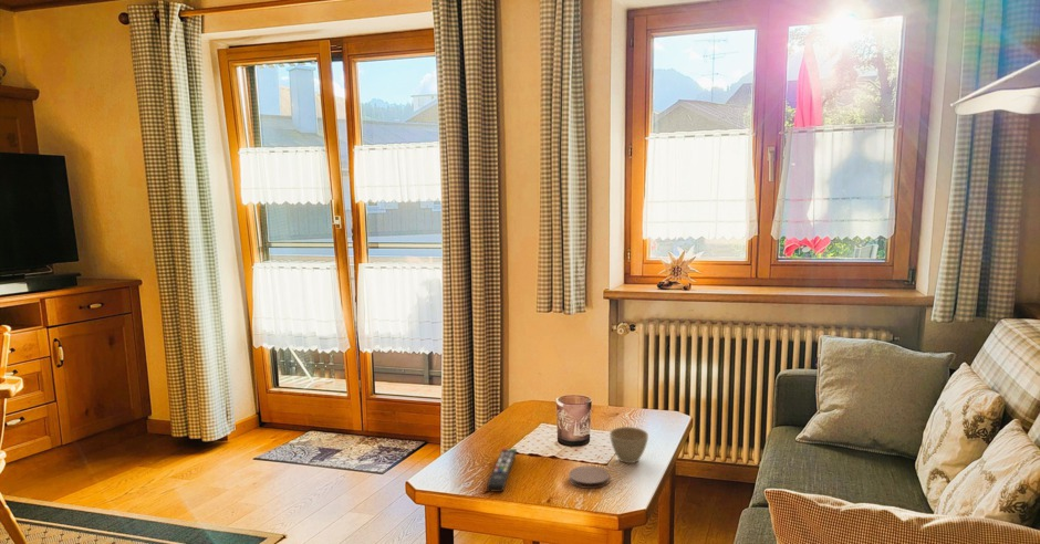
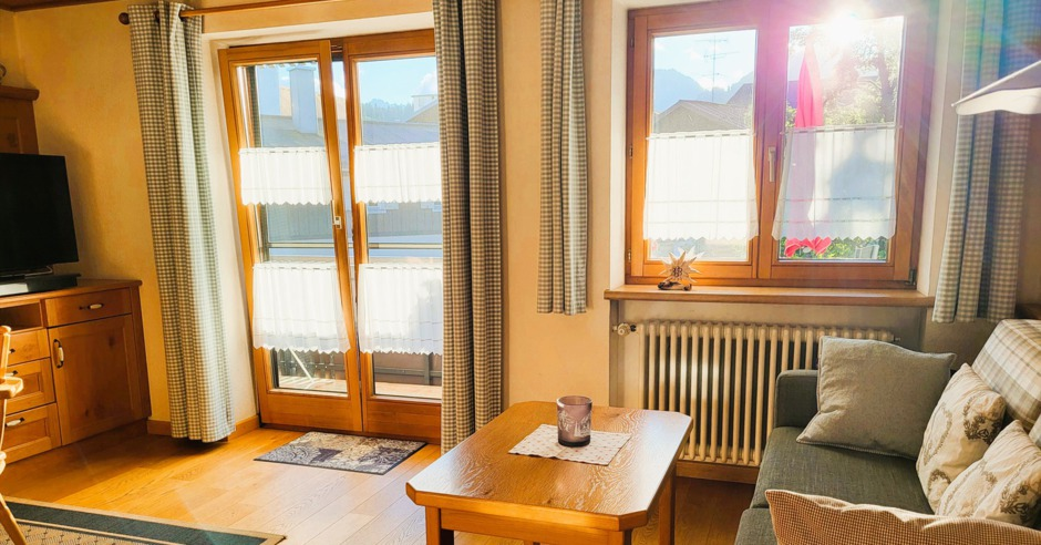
- coaster [568,464,611,490]
- remote control [486,448,518,493]
- flower pot [609,426,649,464]
